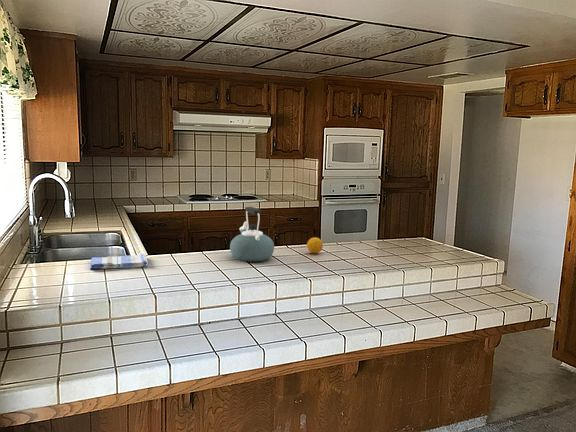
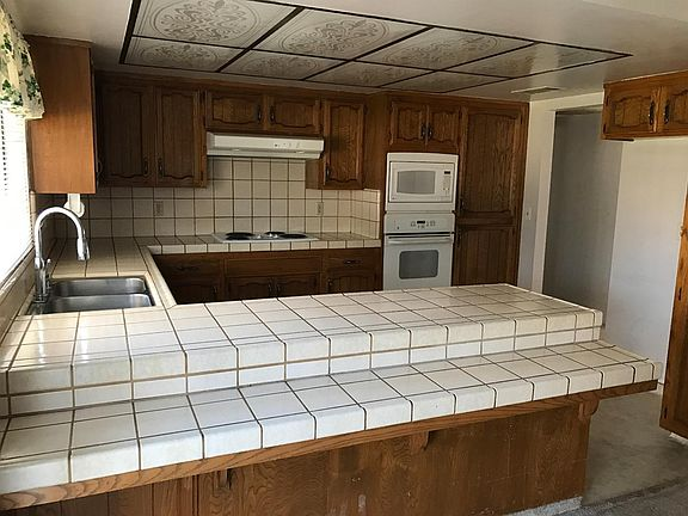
- dish towel [89,253,149,271]
- kettle [229,206,275,263]
- fruit [306,236,324,254]
